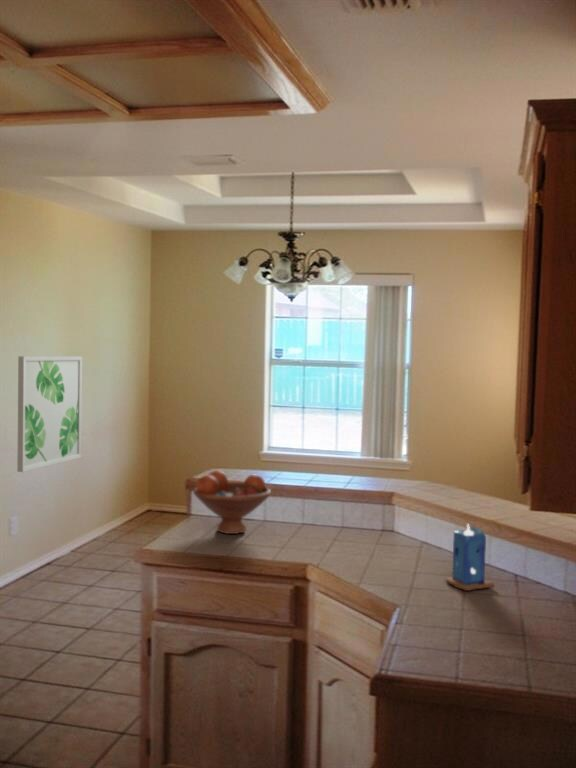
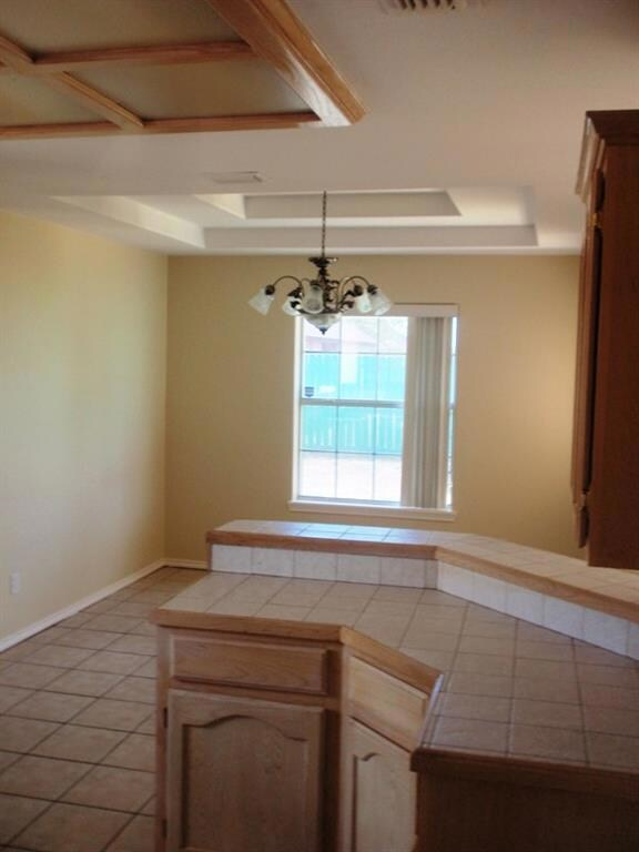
- candle [444,523,495,592]
- wall art [16,355,83,473]
- fruit bowl [192,469,272,535]
